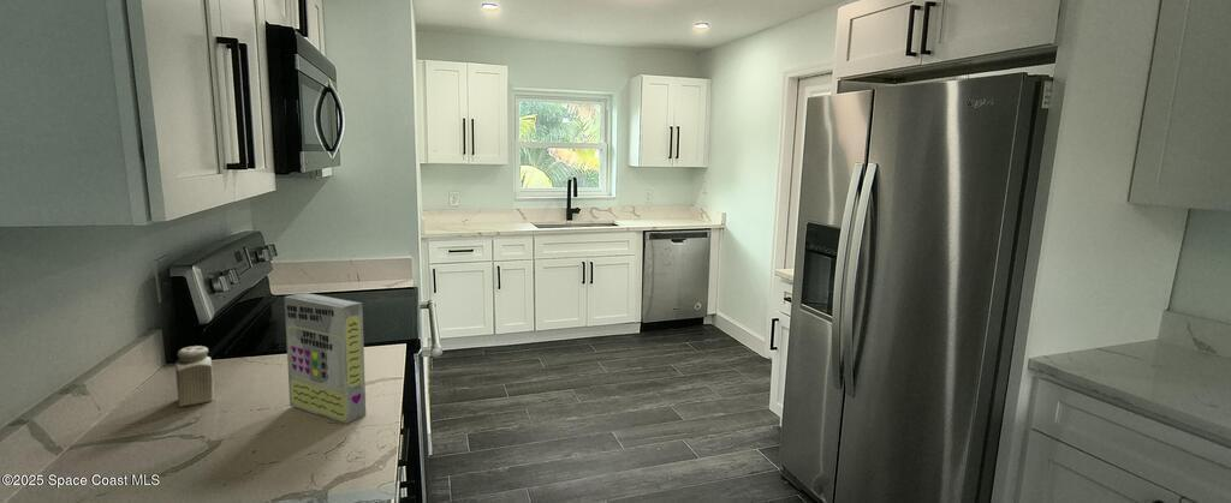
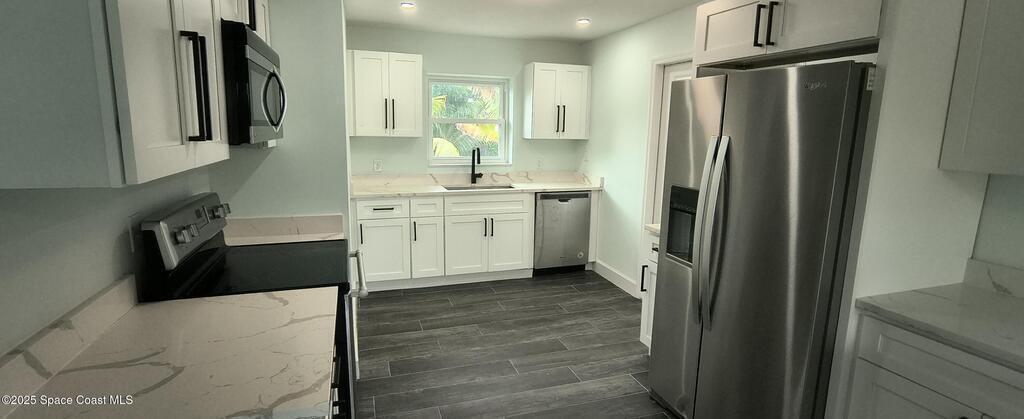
- cereal box [284,292,367,425]
- salt shaker [174,345,215,407]
